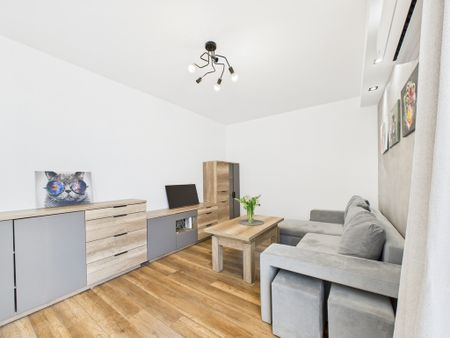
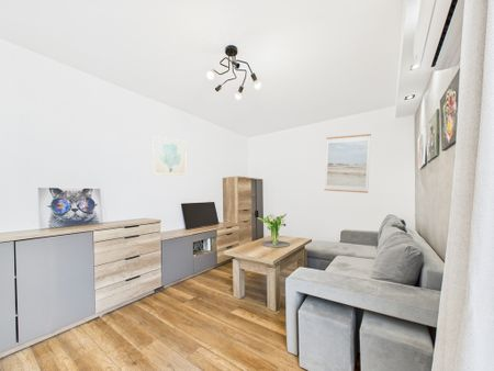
+ wall art [153,135,188,177]
+ wall art [323,133,372,194]
